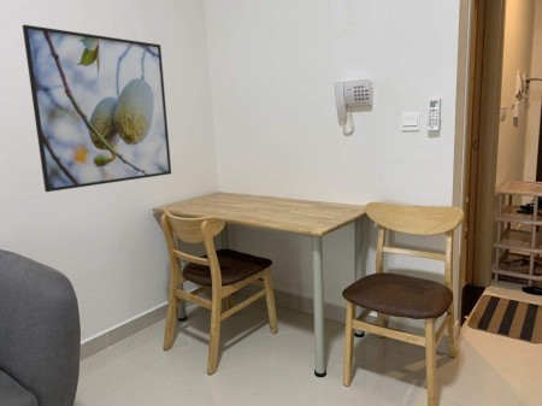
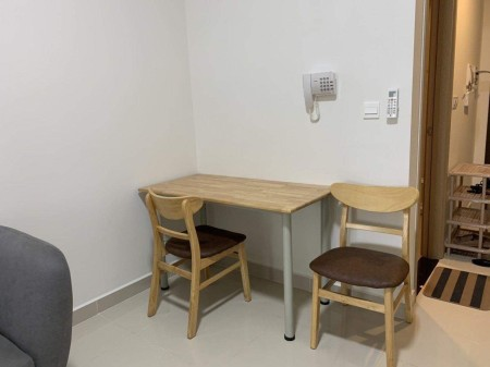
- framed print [22,24,172,193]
